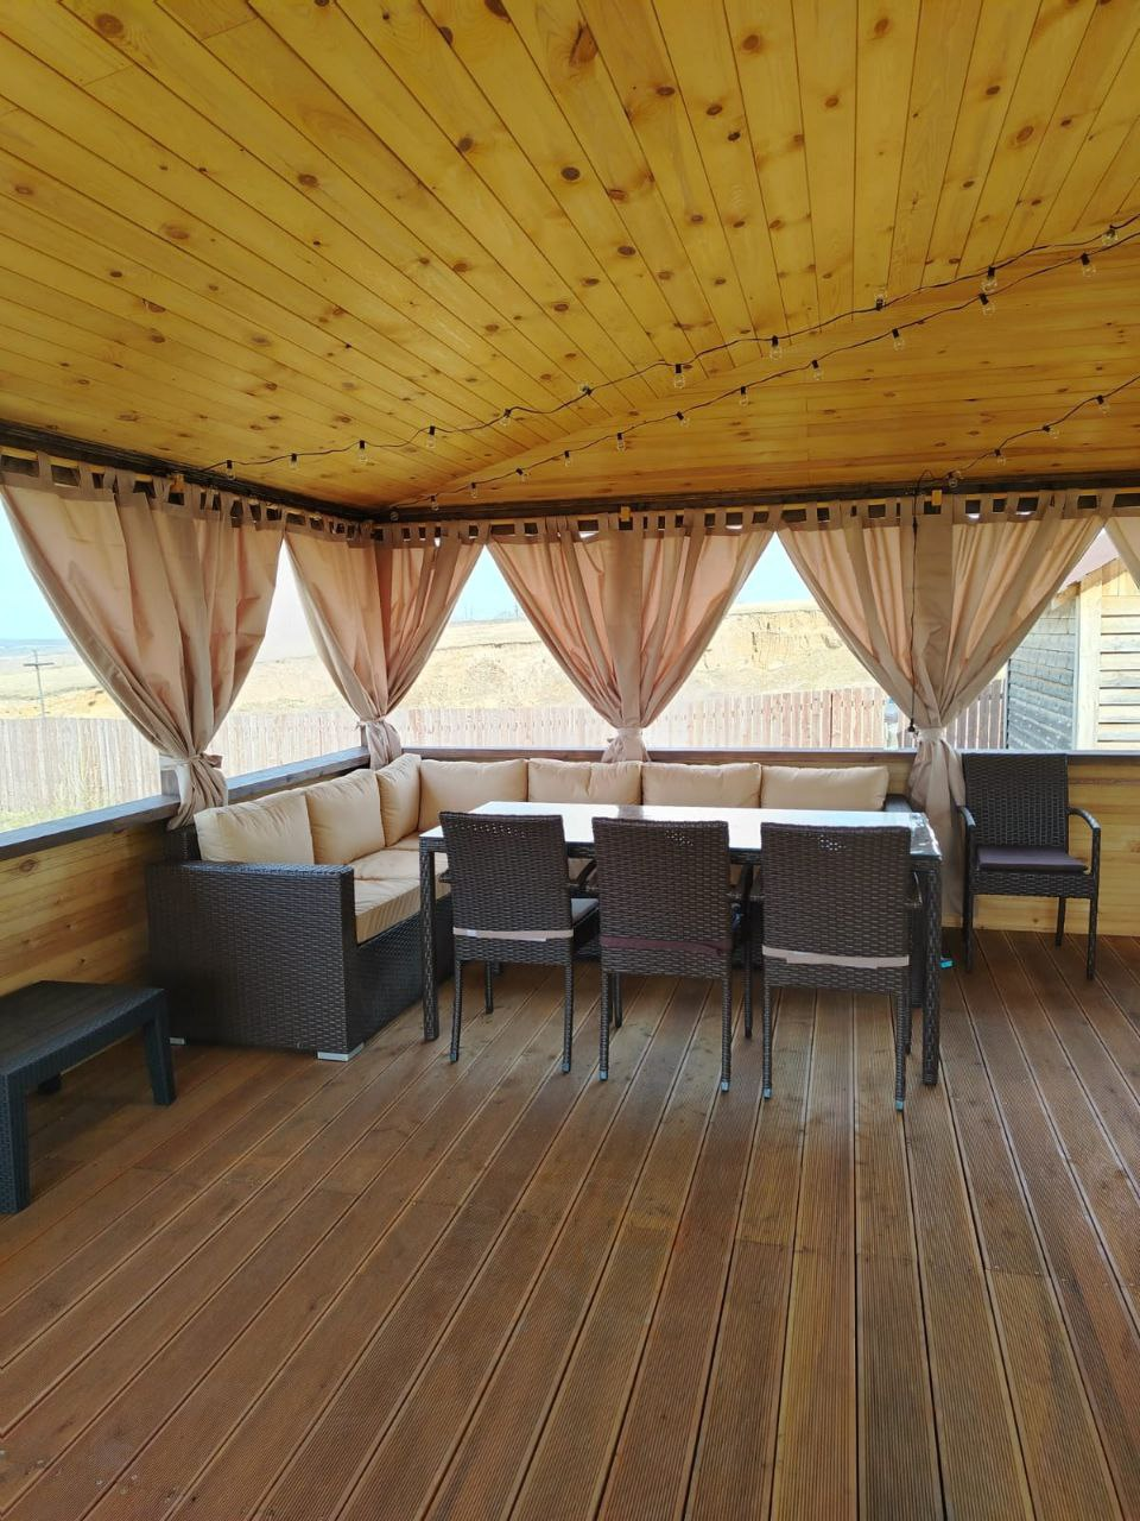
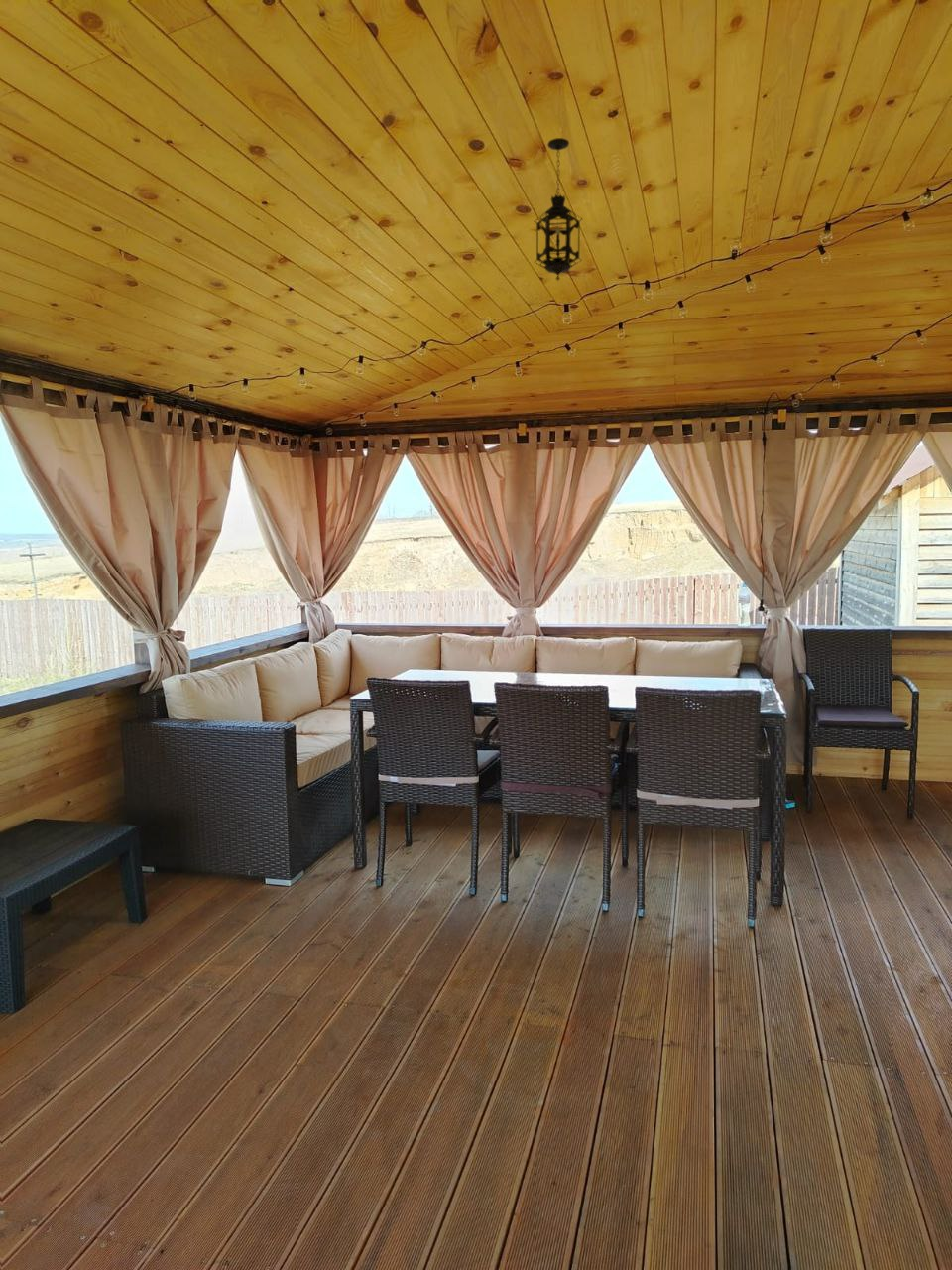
+ hanging lantern [534,137,583,282]
